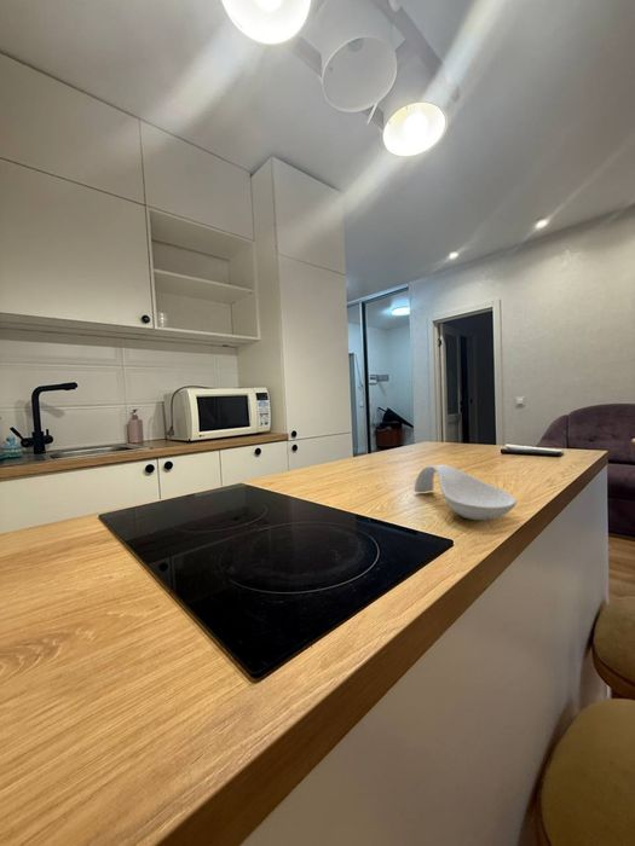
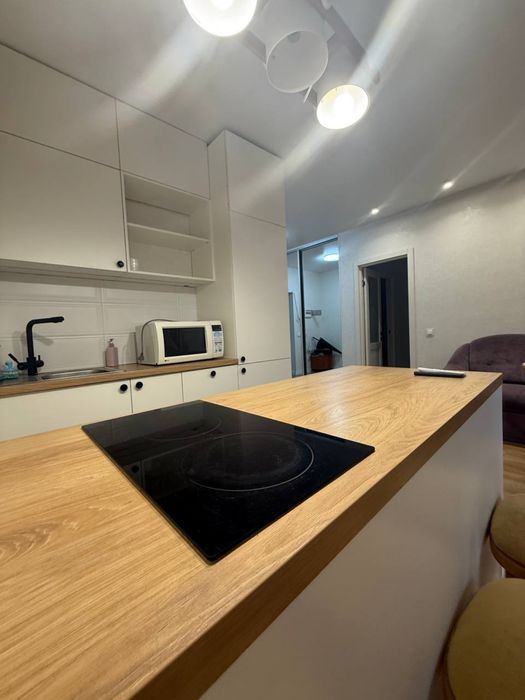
- spoon rest [414,464,518,522]
